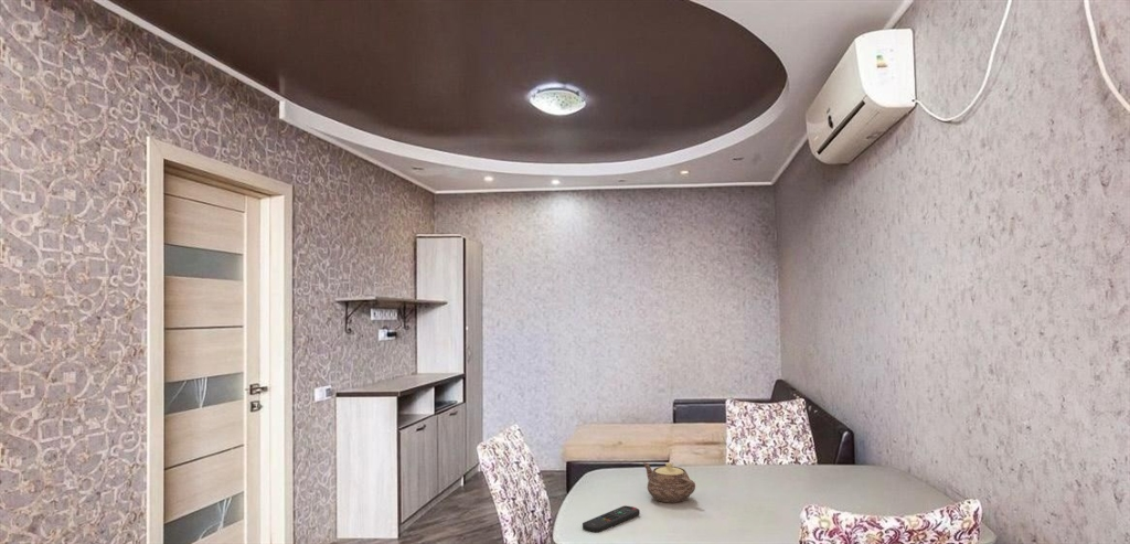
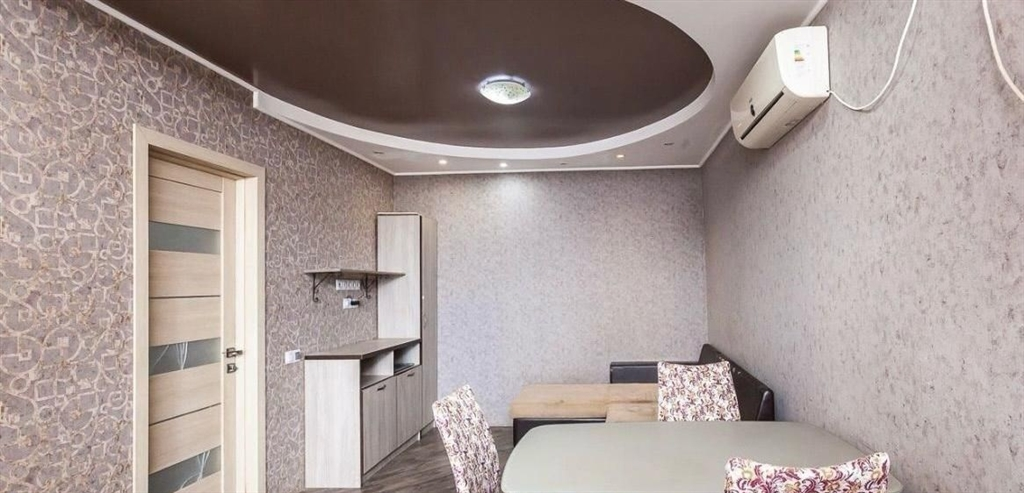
- teapot [642,461,696,504]
- remote control [582,504,641,534]
